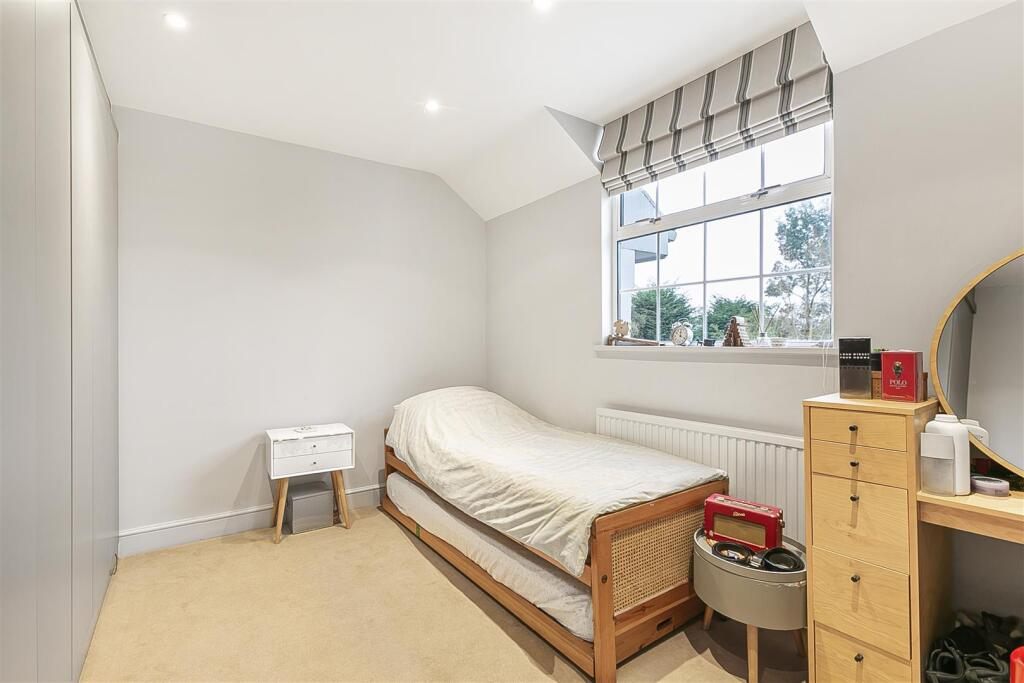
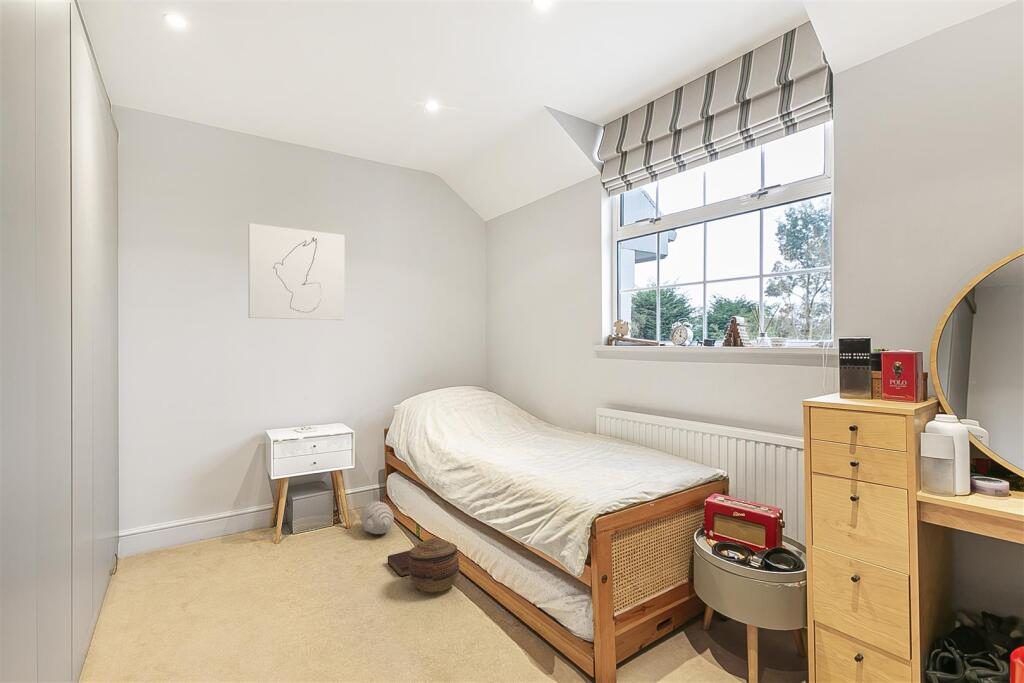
+ wall art [248,222,346,321]
+ basket [408,537,460,594]
+ book [387,549,410,578]
+ plush toy [358,500,395,535]
